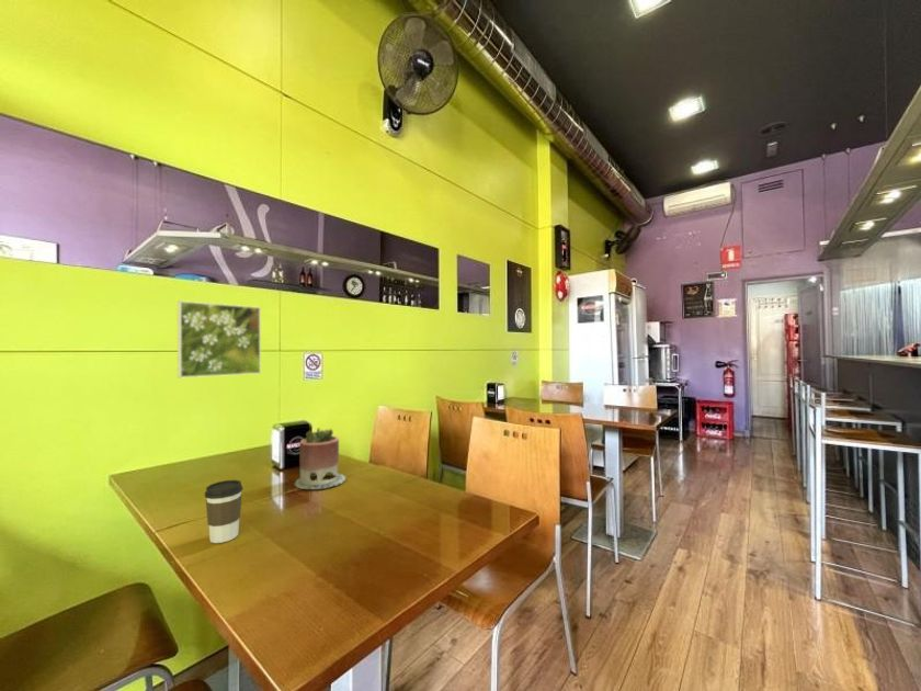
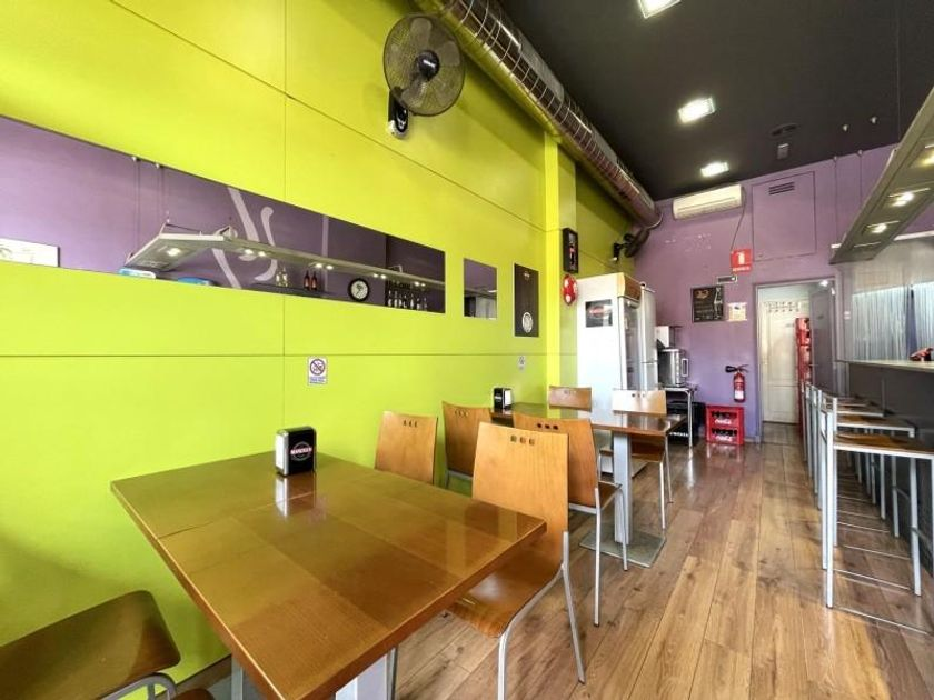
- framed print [177,299,262,378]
- succulent planter [294,427,346,490]
- coffee cup [204,479,243,544]
